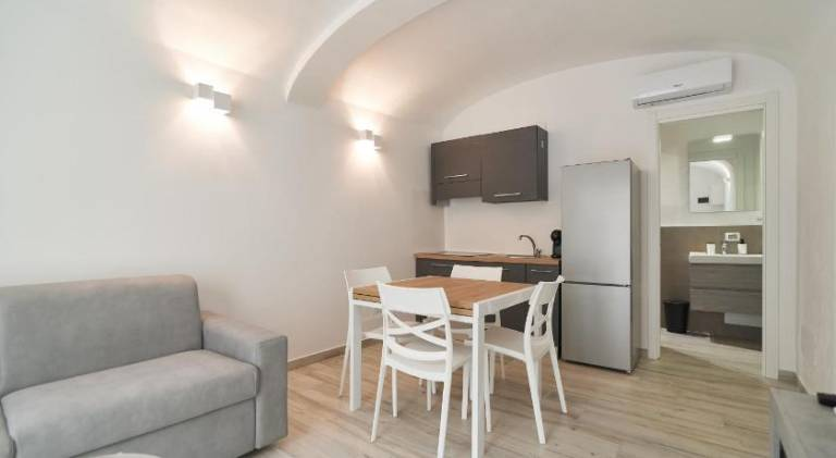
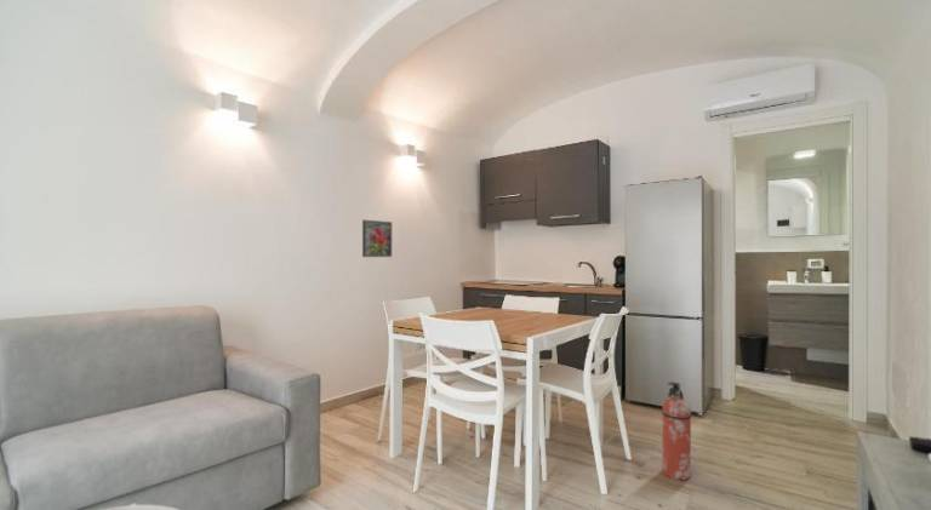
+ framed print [361,218,393,258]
+ fire extinguisher [661,380,692,481]
